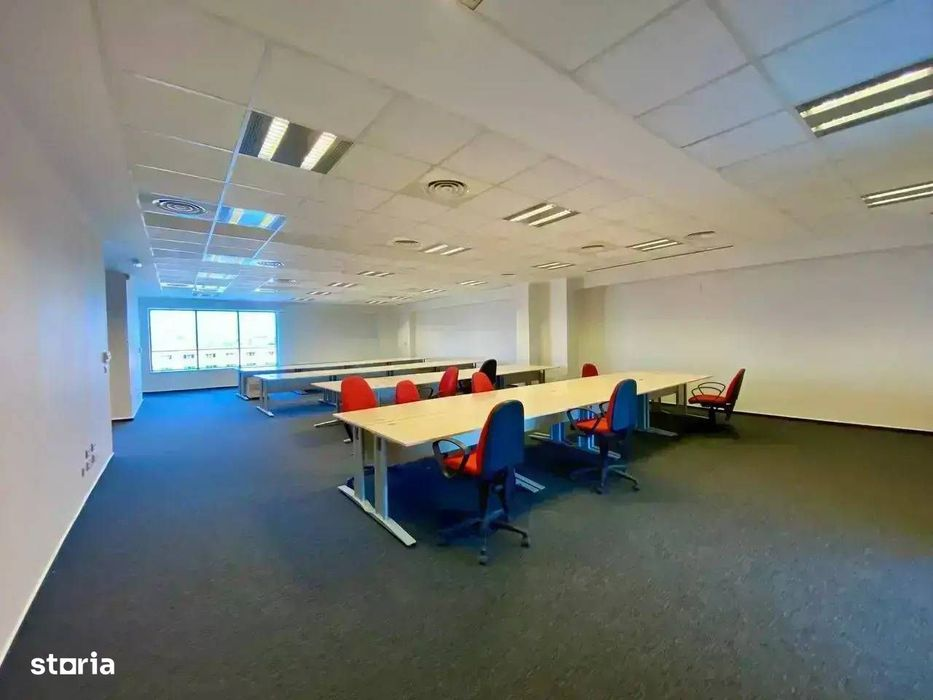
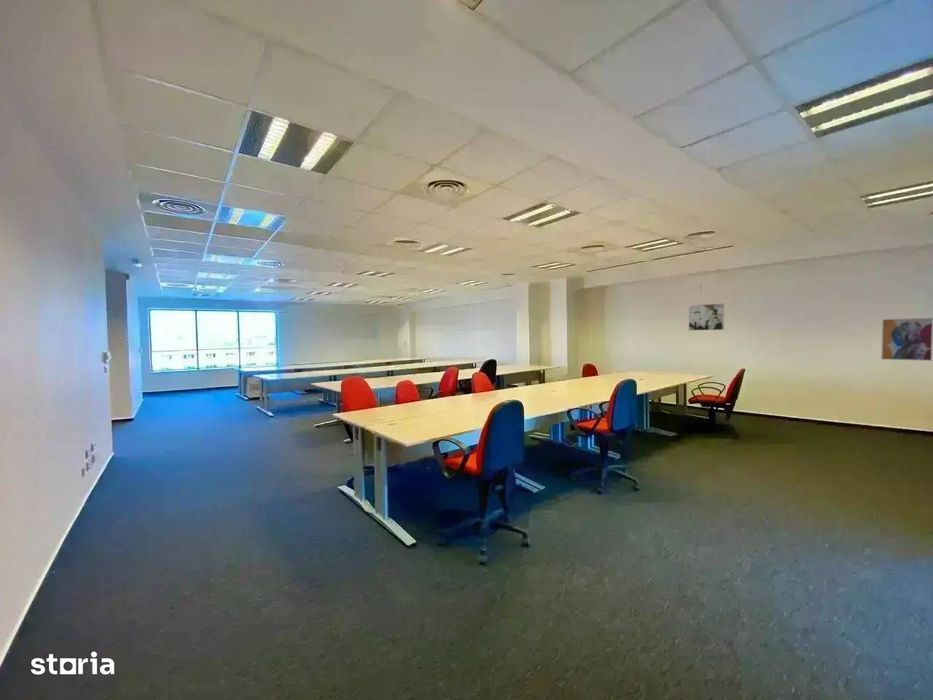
+ wall art [880,317,933,362]
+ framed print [688,302,725,331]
